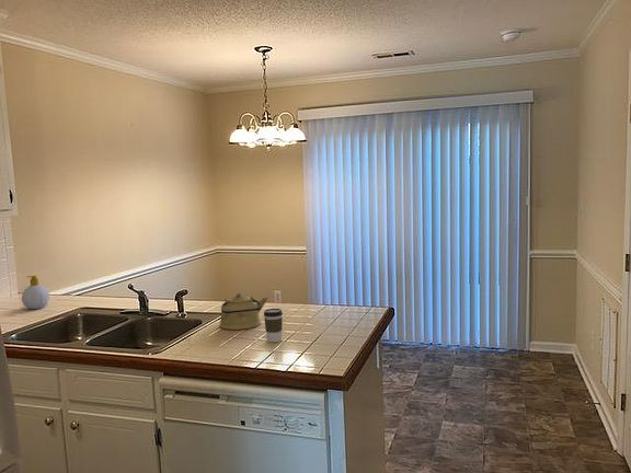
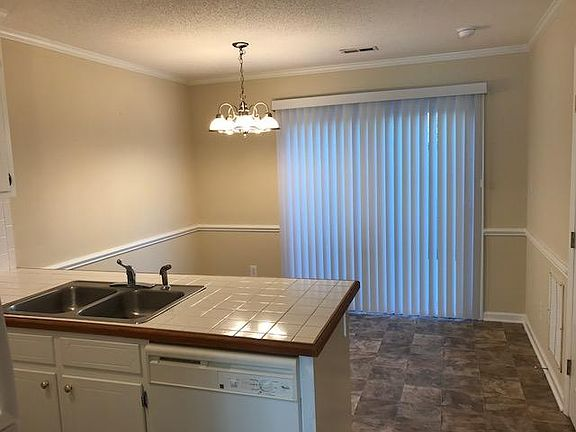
- kettle [219,292,268,331]
- soap bottle [21,275,50,310]
- coffee cup [263,308,284,343]
